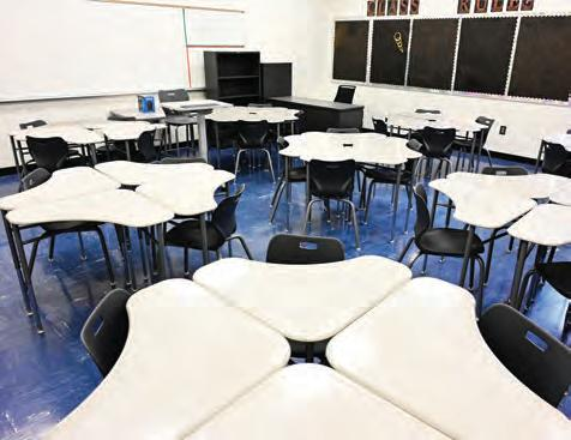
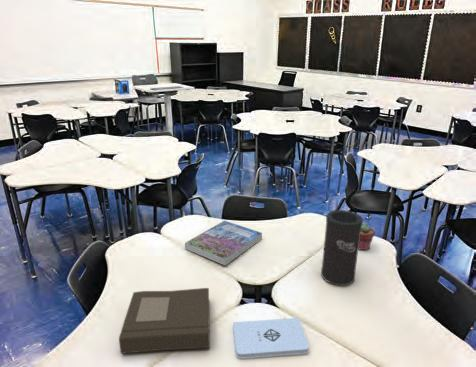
+ book [184,219,263,266]
+ potted succulent [358,221,376,251]
+ speaker [320,209,364,286]
+ notepad [232,317,310,360]
+ book [118,287,211,355]
